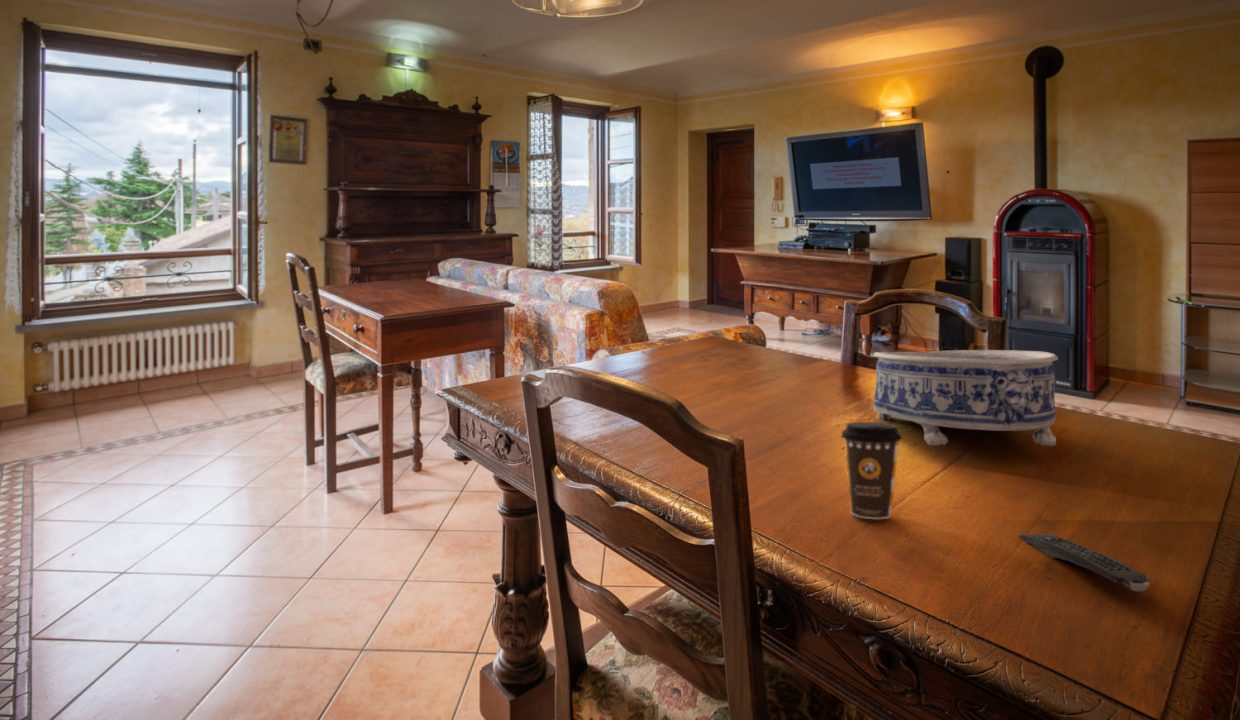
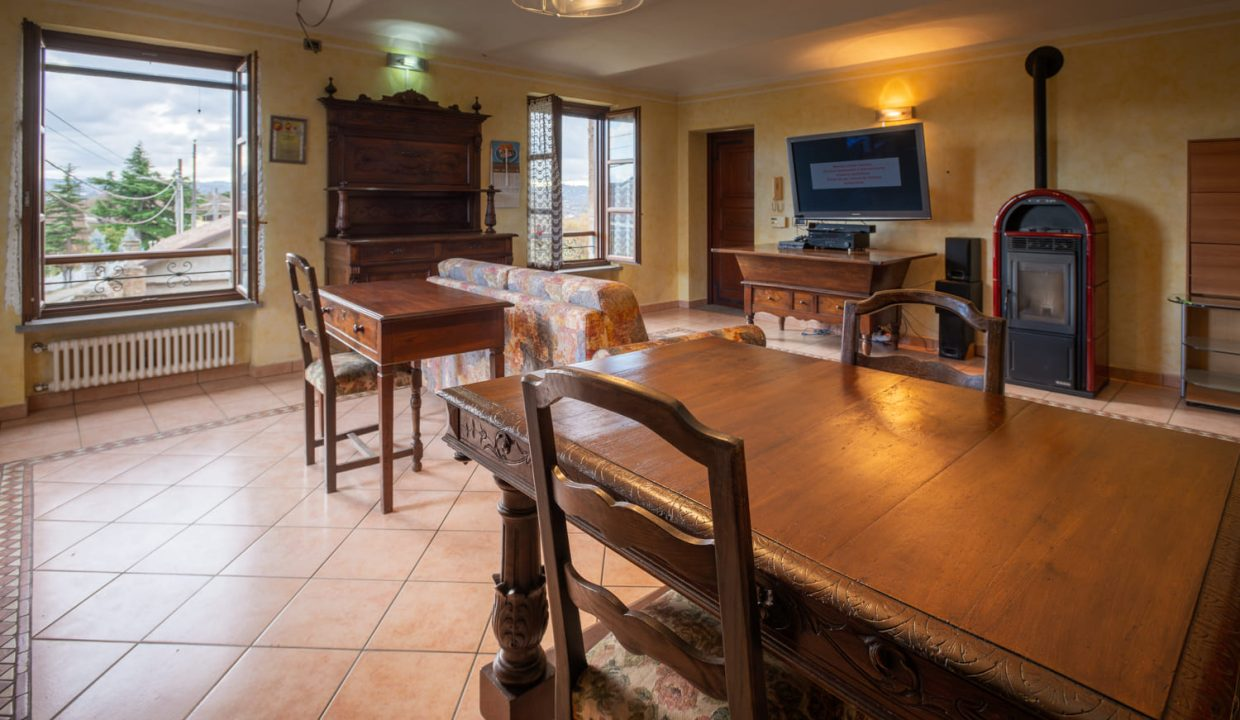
- decorative bowl [872,349,1059,447]
- remote control [1018,533,1151,592]
- coffee cup [840,421,904,520]
